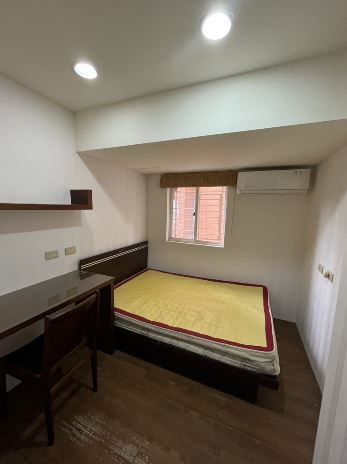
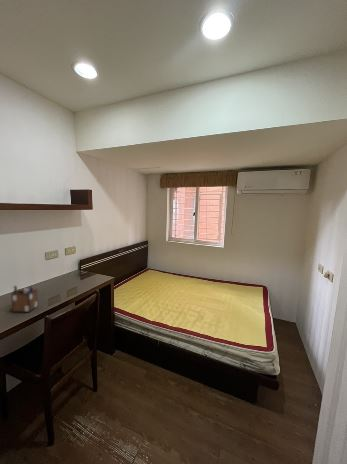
+ desk organizer [10,284,38,313]
